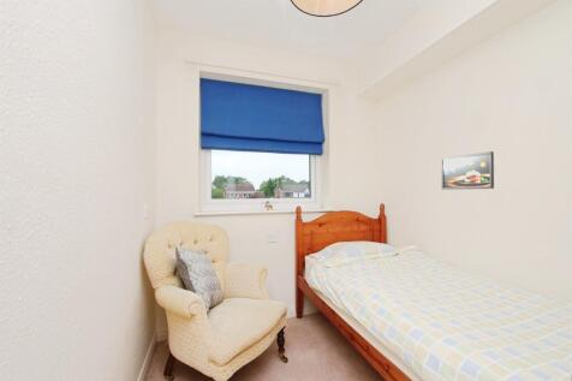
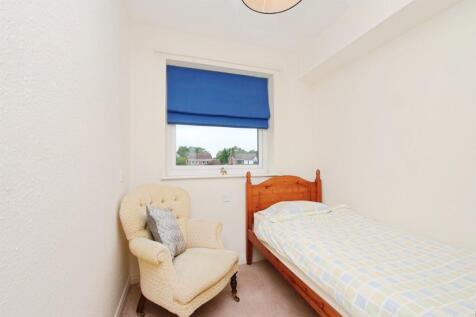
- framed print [440,150,495,191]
